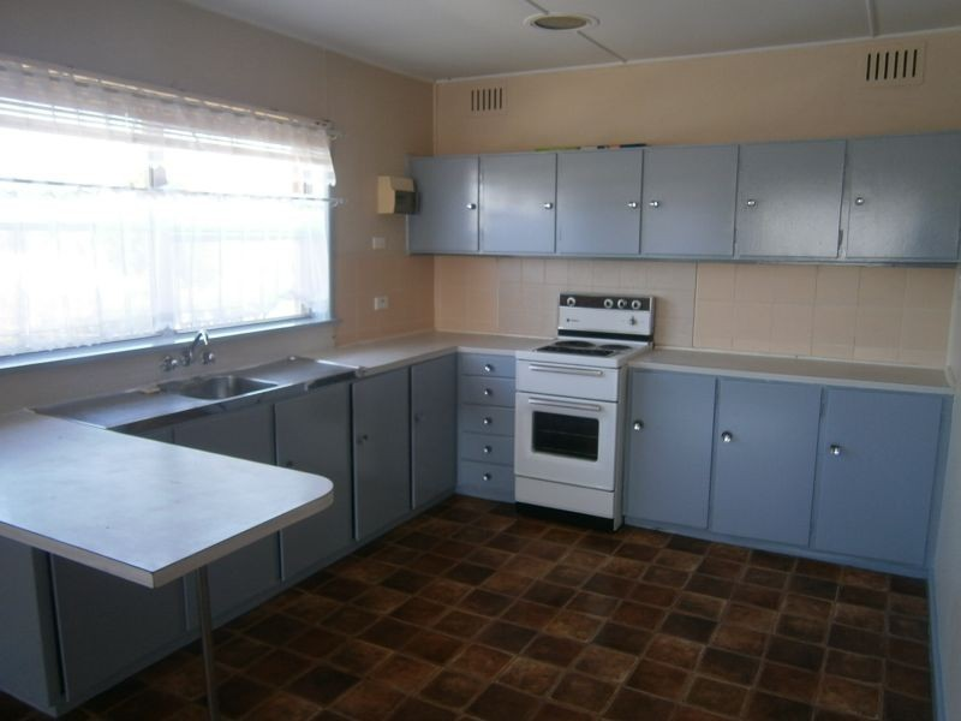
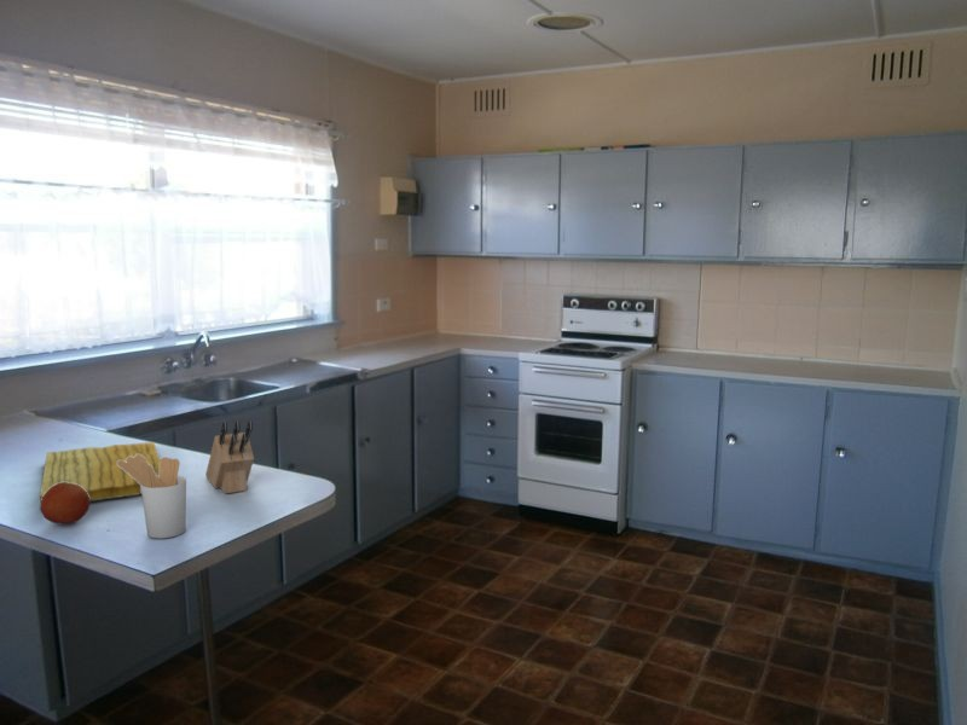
+ cutting board [39,441,161,509]
+ fruit [40,482,91,526]
+ utensil holder [117,454,187,540]
+ knife block [204,419,255,494]
